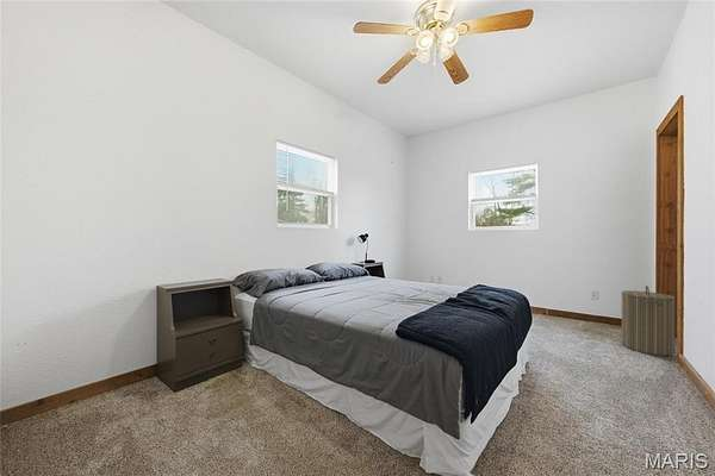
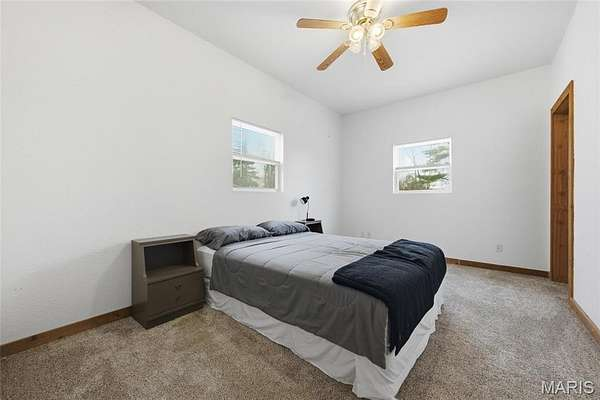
- laundry hamper [621,284,676,357]
